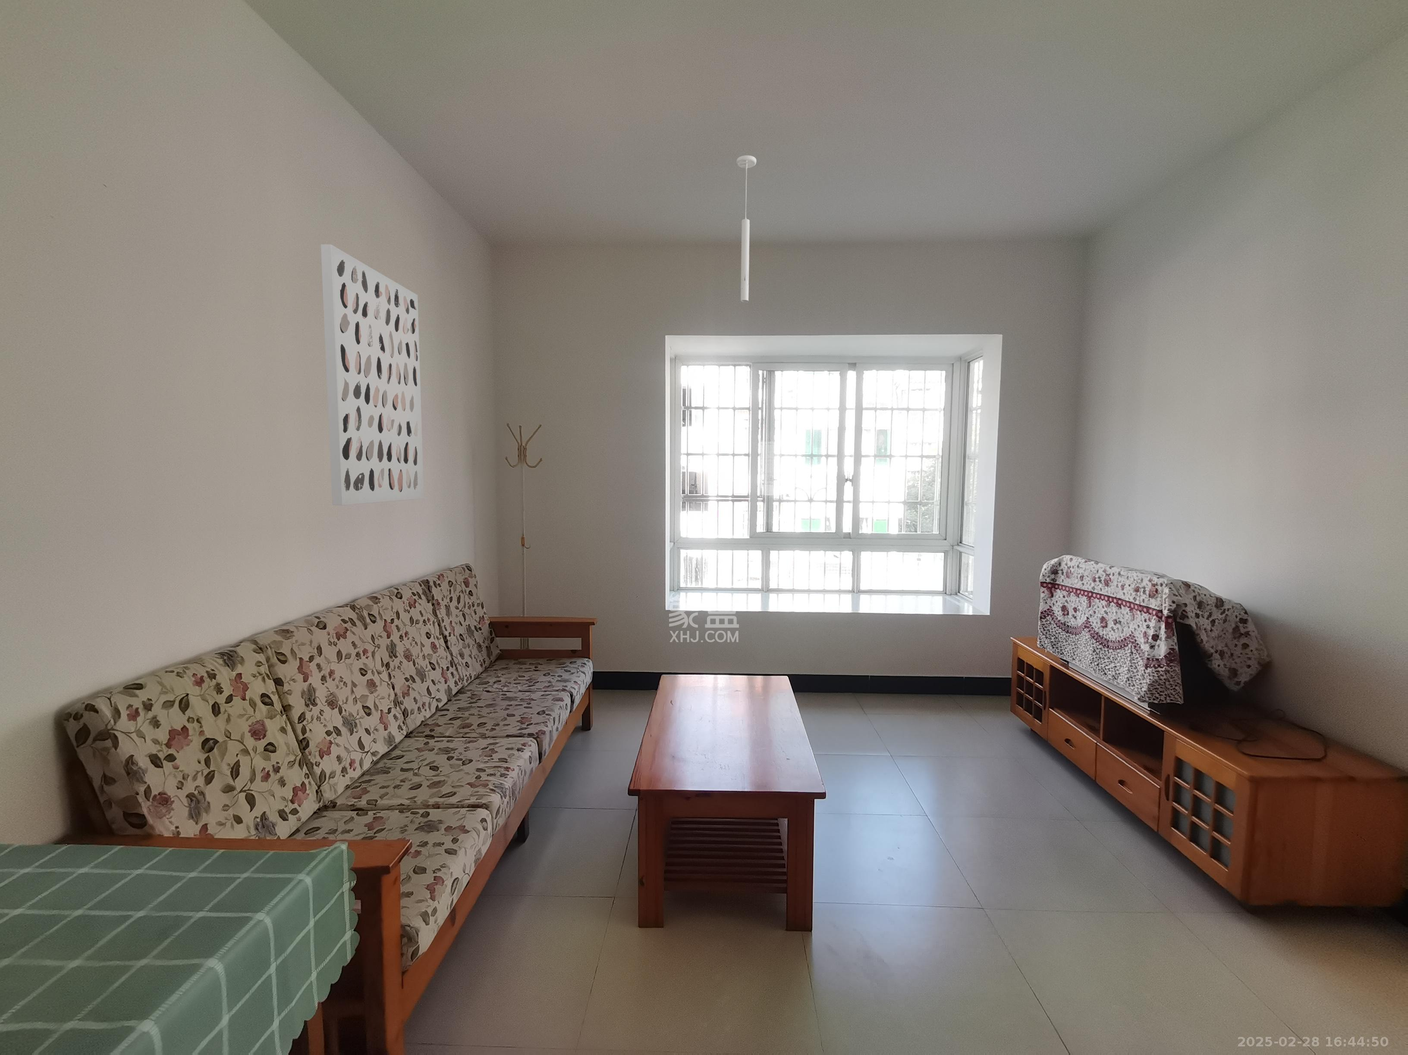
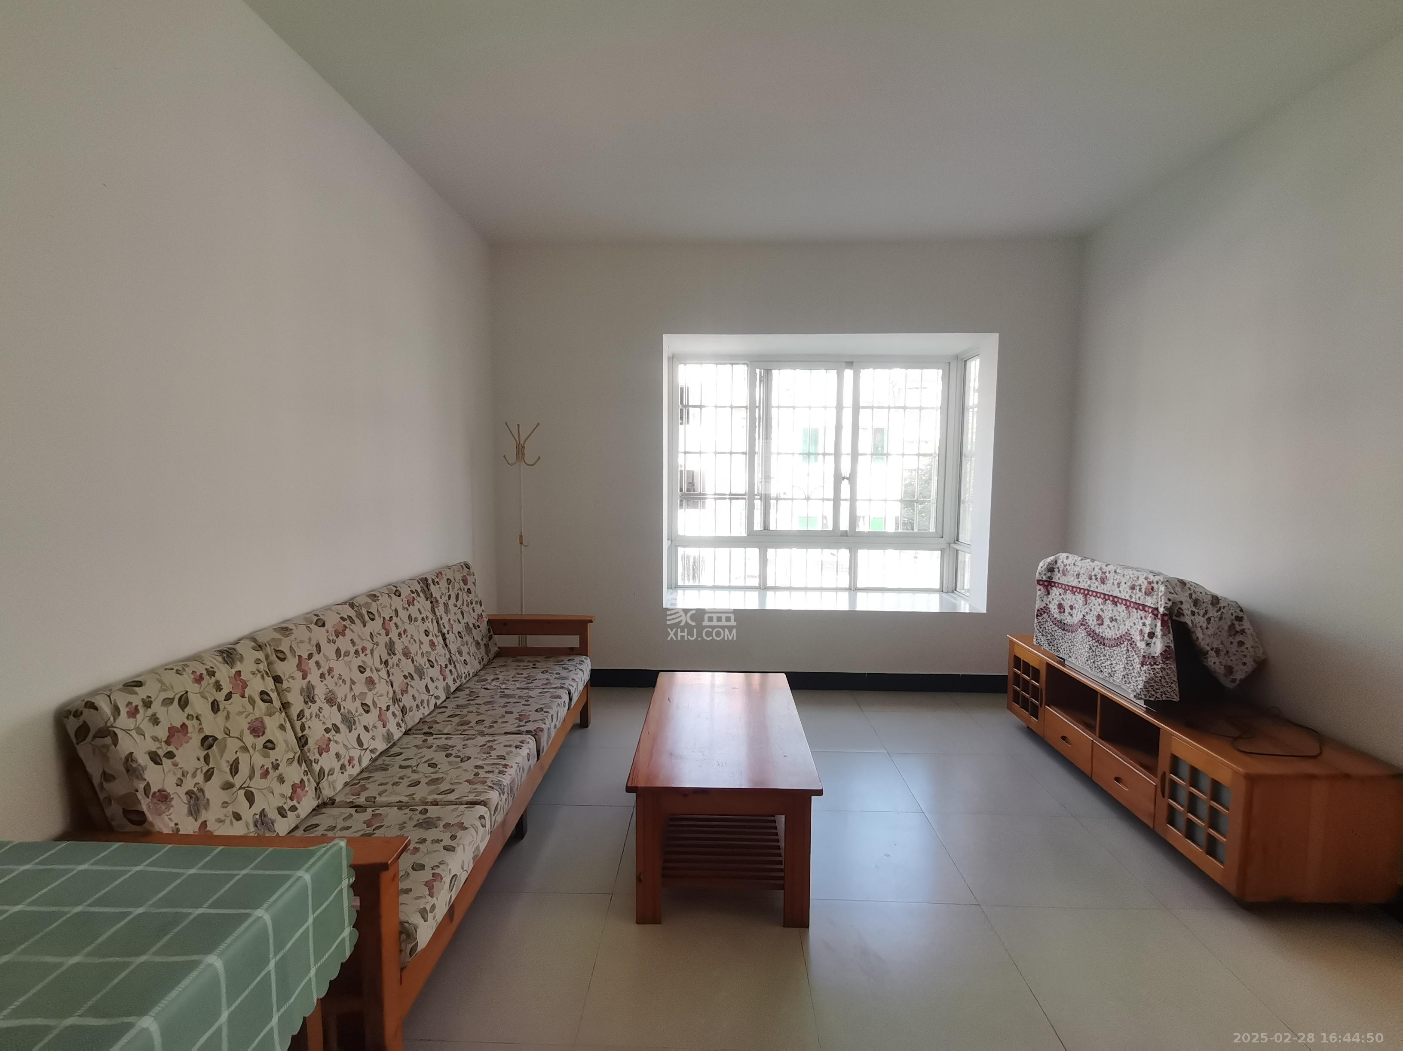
- ceiling light [736,155,756,303]
- wall art [320,244,425,505]
